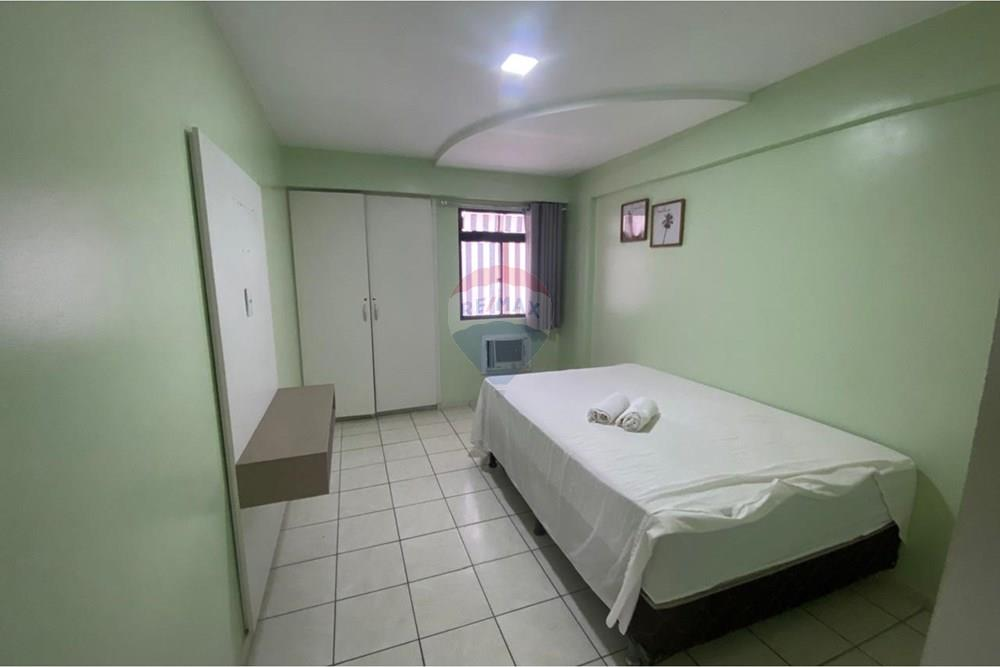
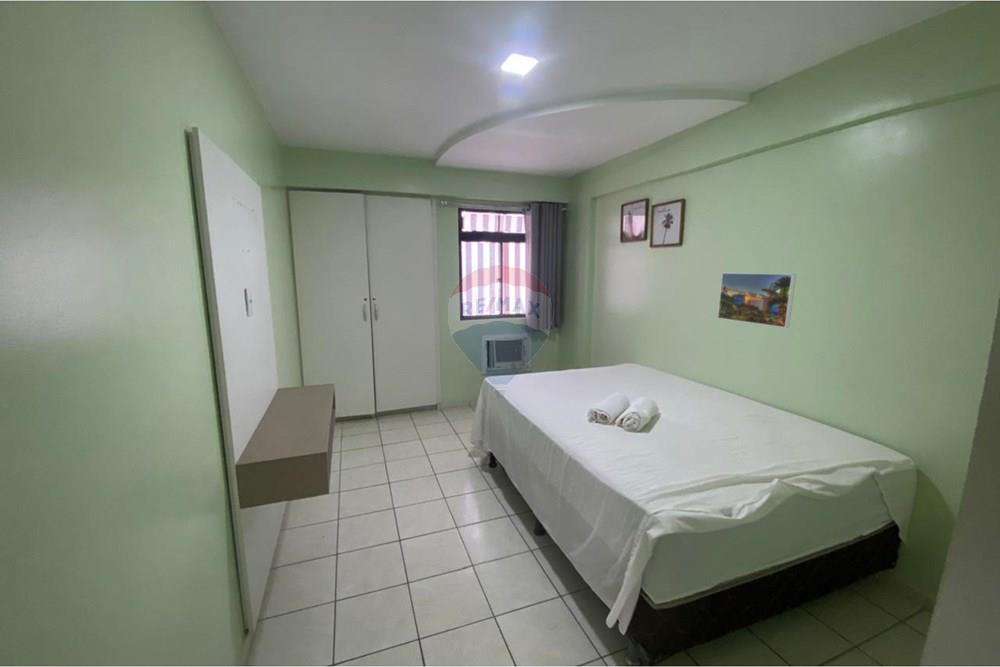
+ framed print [717,272,797,329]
